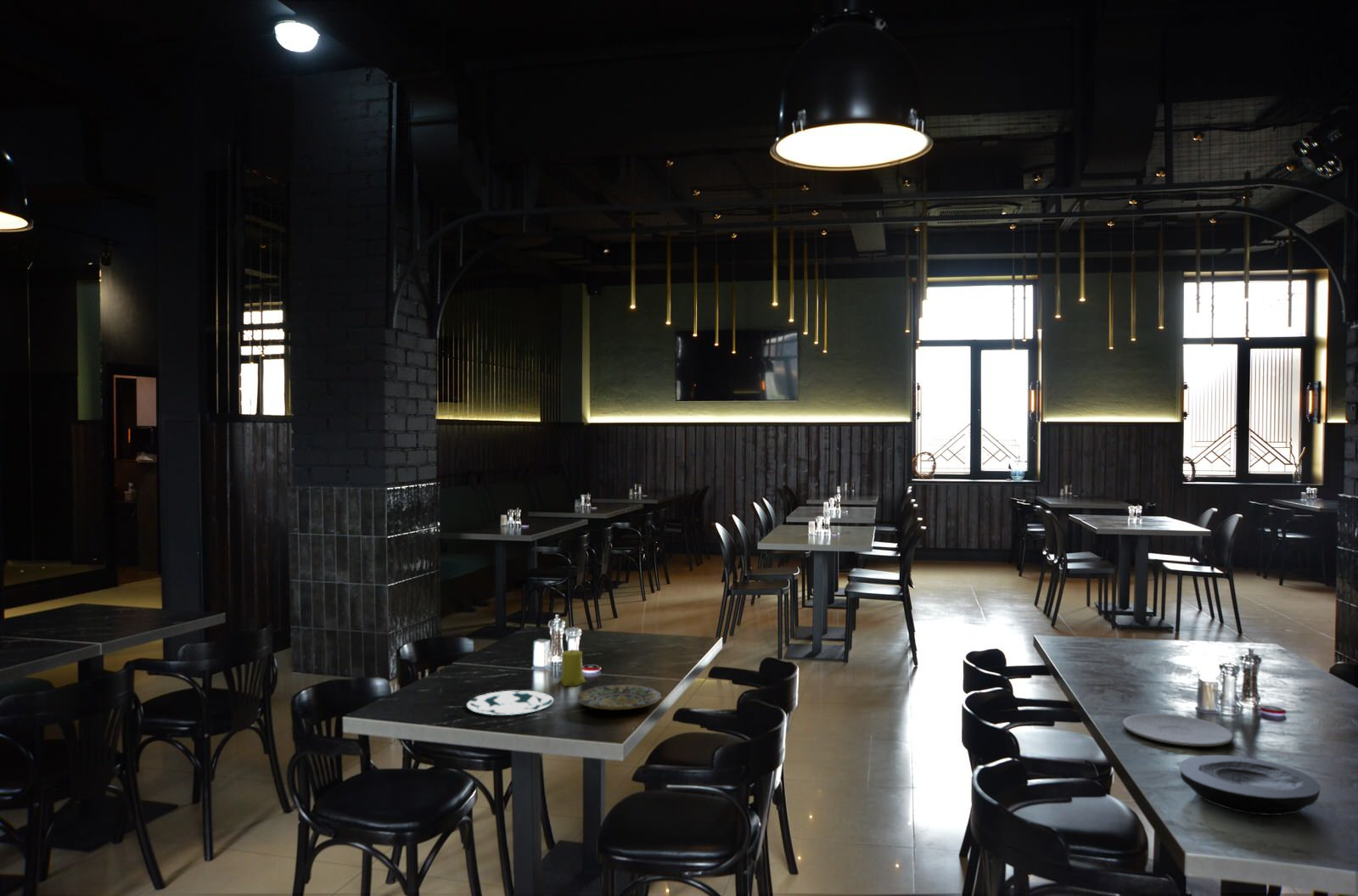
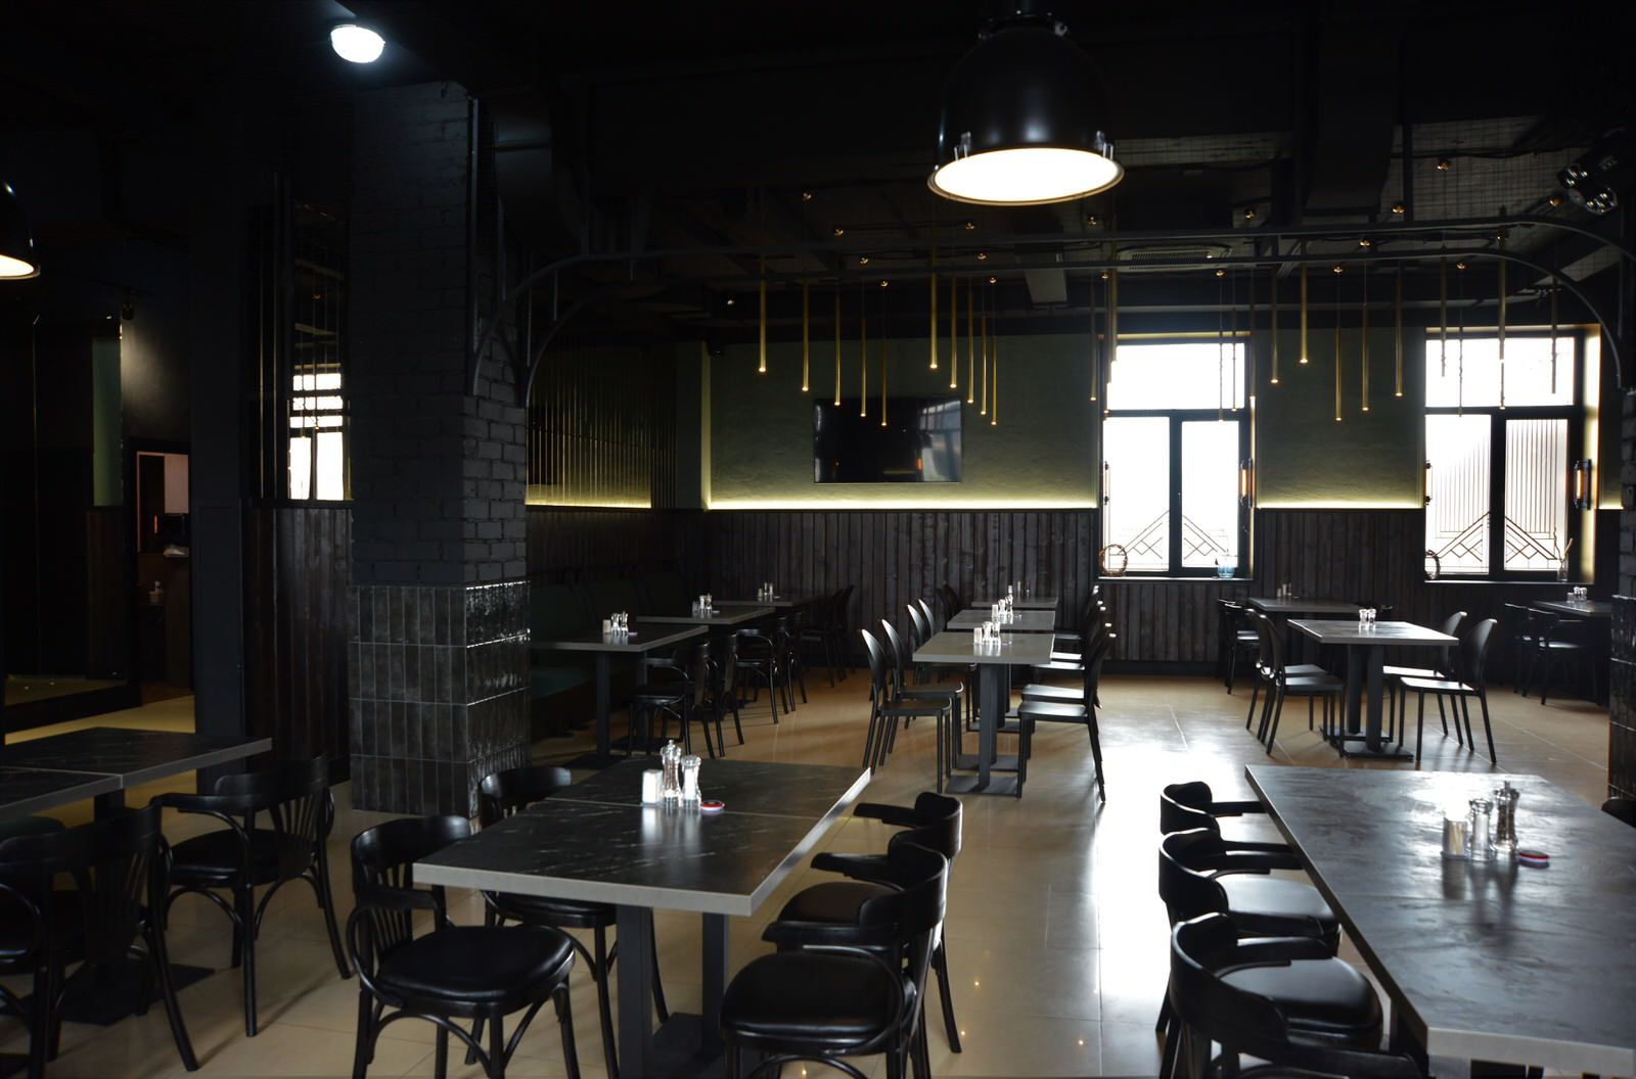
- candle [558,648,586,687]
- plate [1122,713,1234,748]
- plate [465,690,555,716]
- plate [576,684,662,711]
- plate [1178,754,1322,816]
